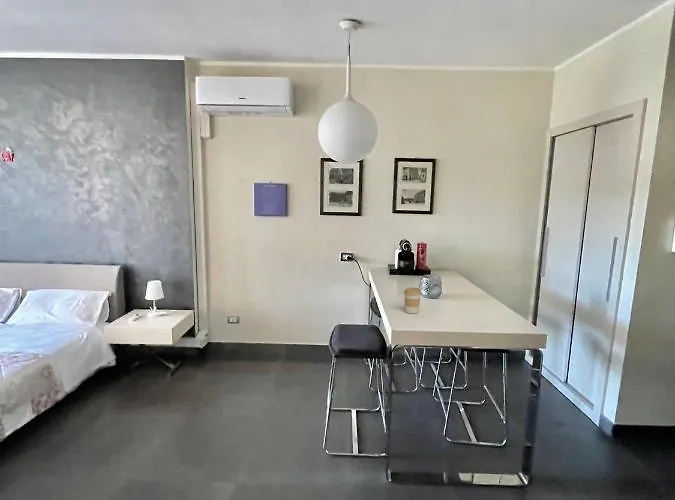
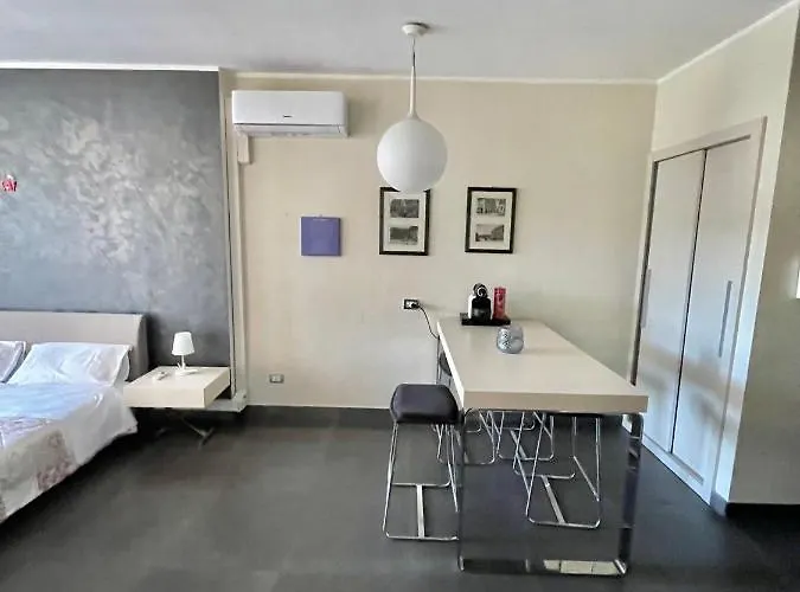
- coffee cup [403,286,422,314]
